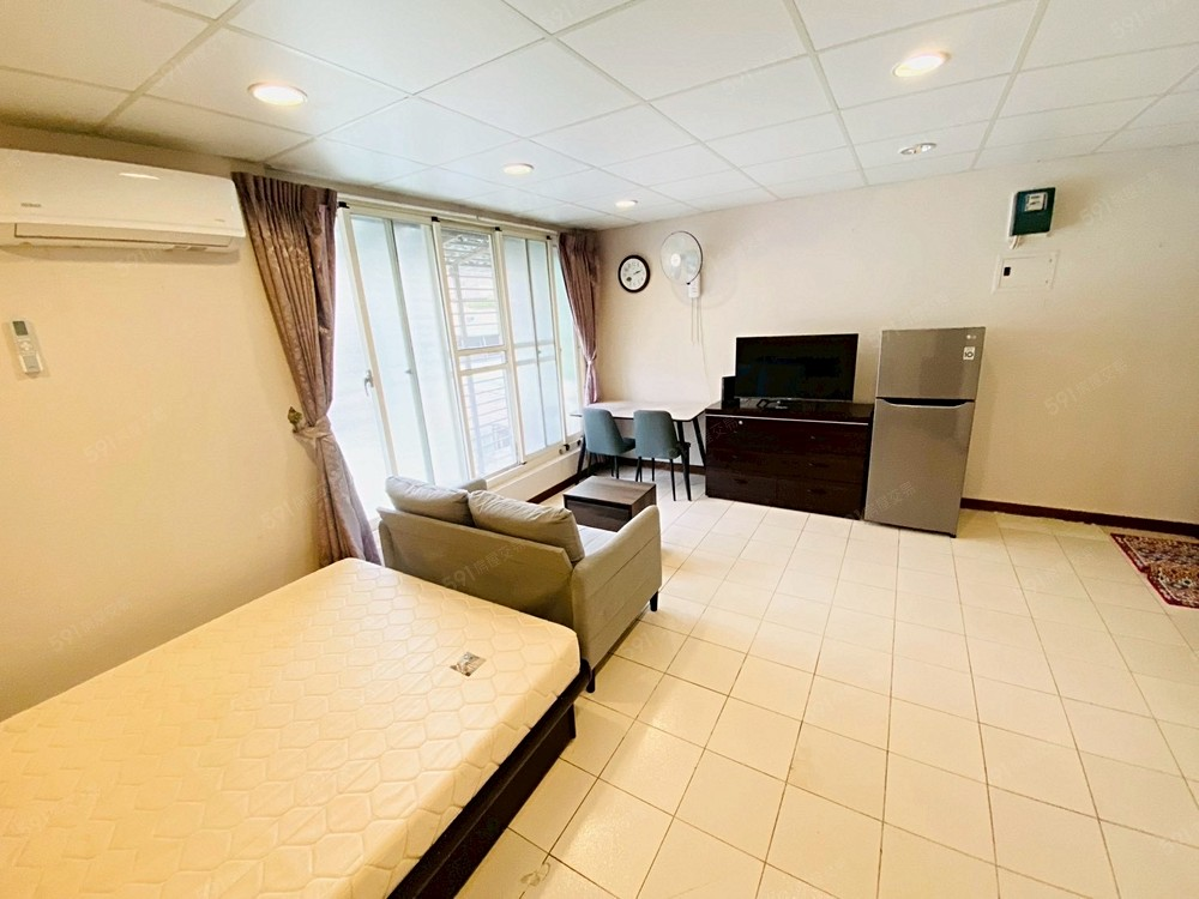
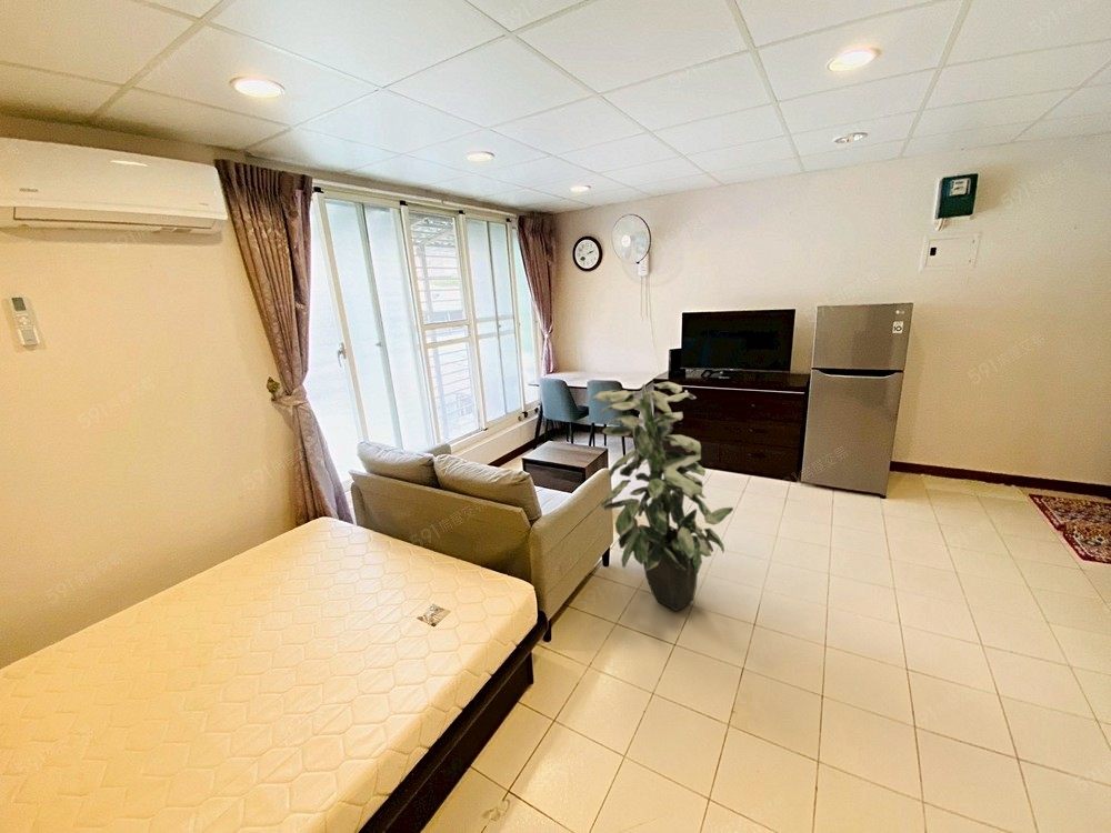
+ indoor plant [592,381,734,612]
